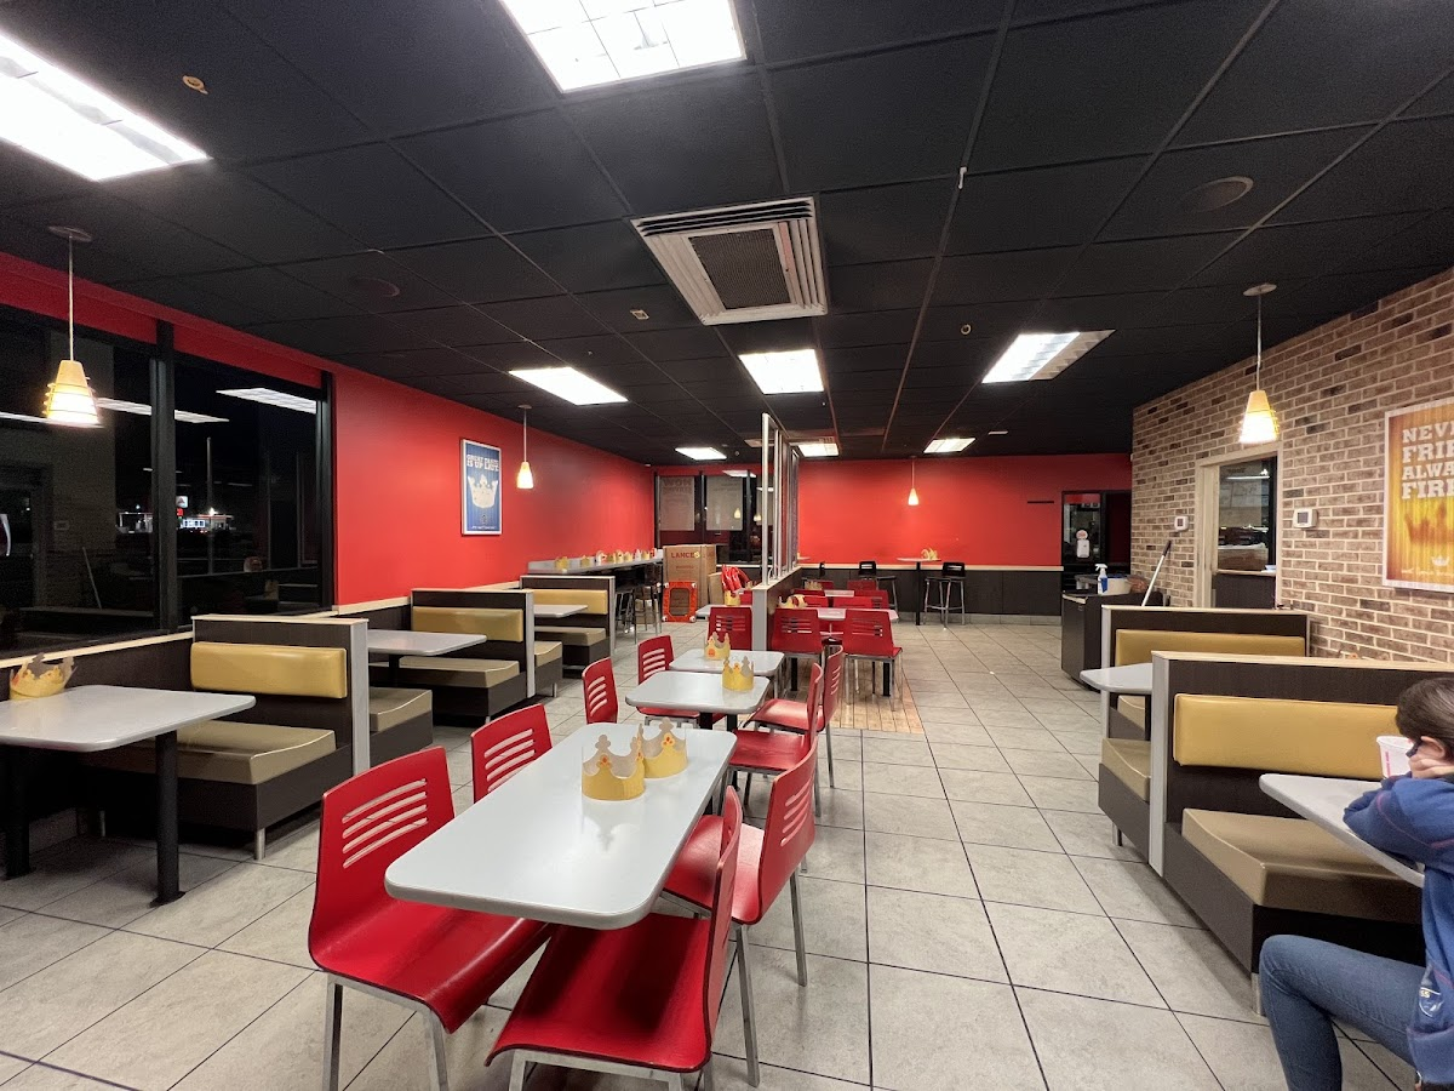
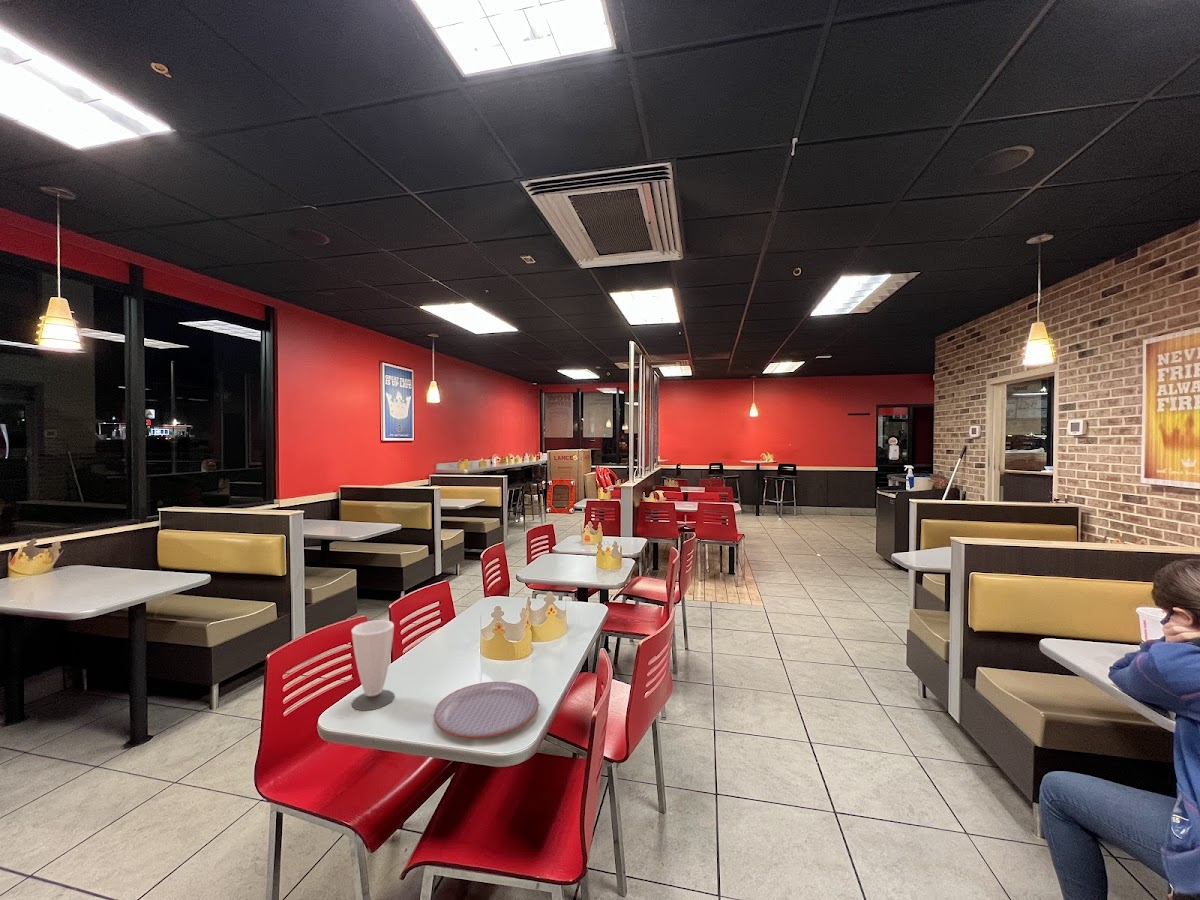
+ cup [351,619,396,712]
+ plate [433,681,540,739]
